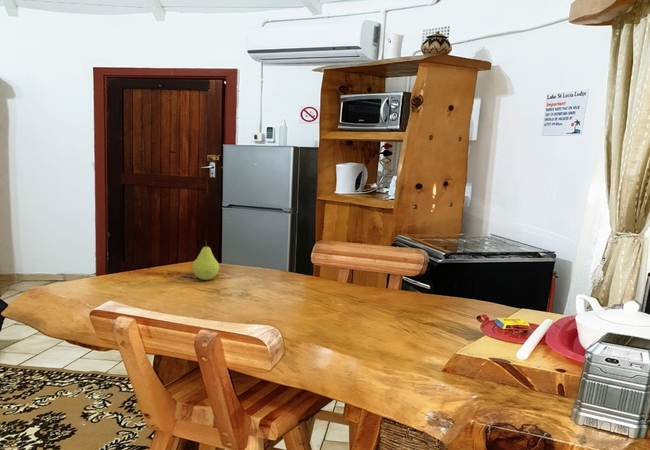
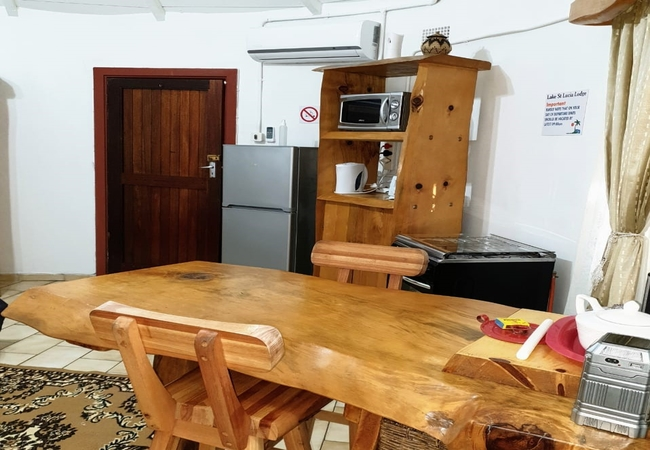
- fruit [191,240,220,281]
